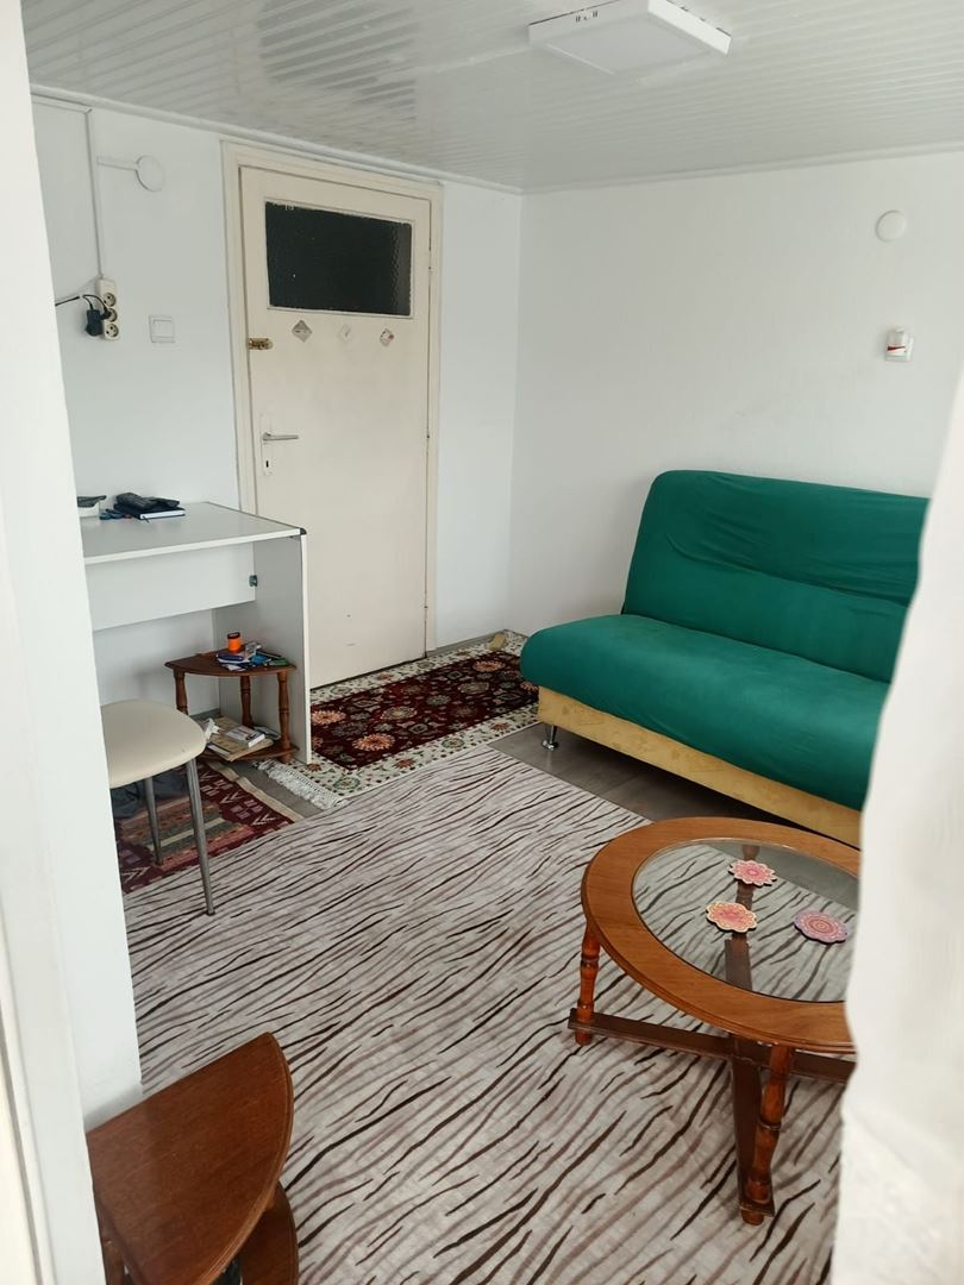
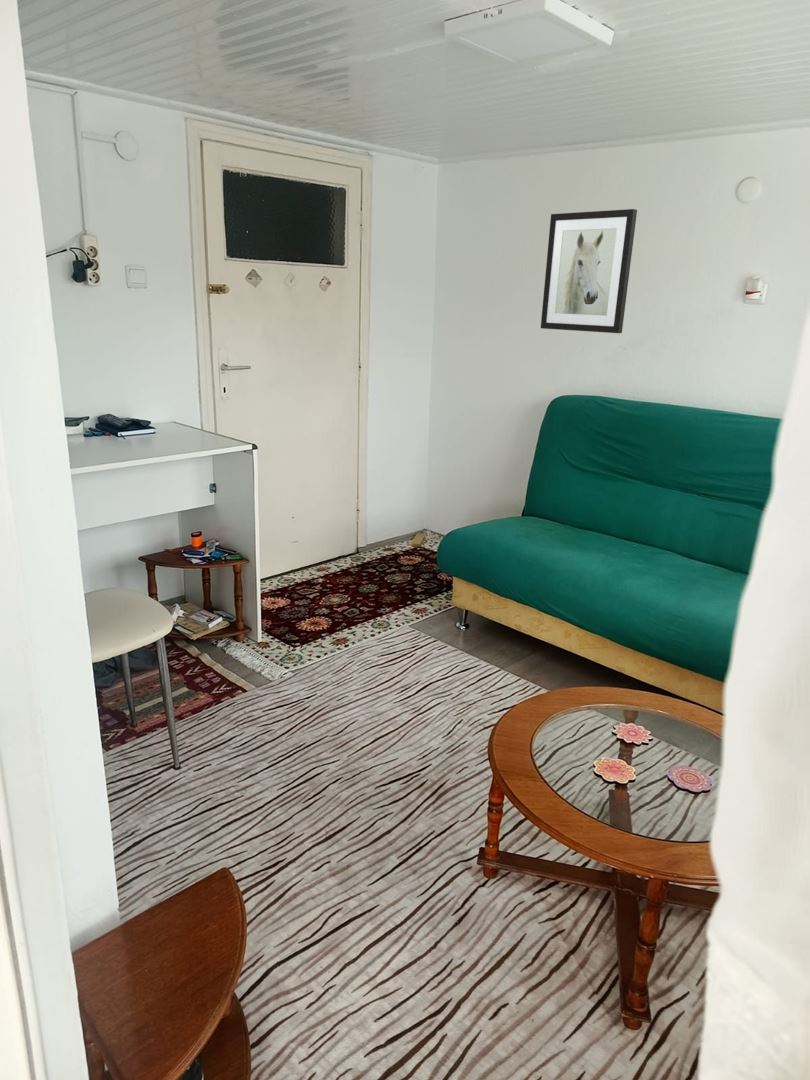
+ wall art [540,208,638,334]
